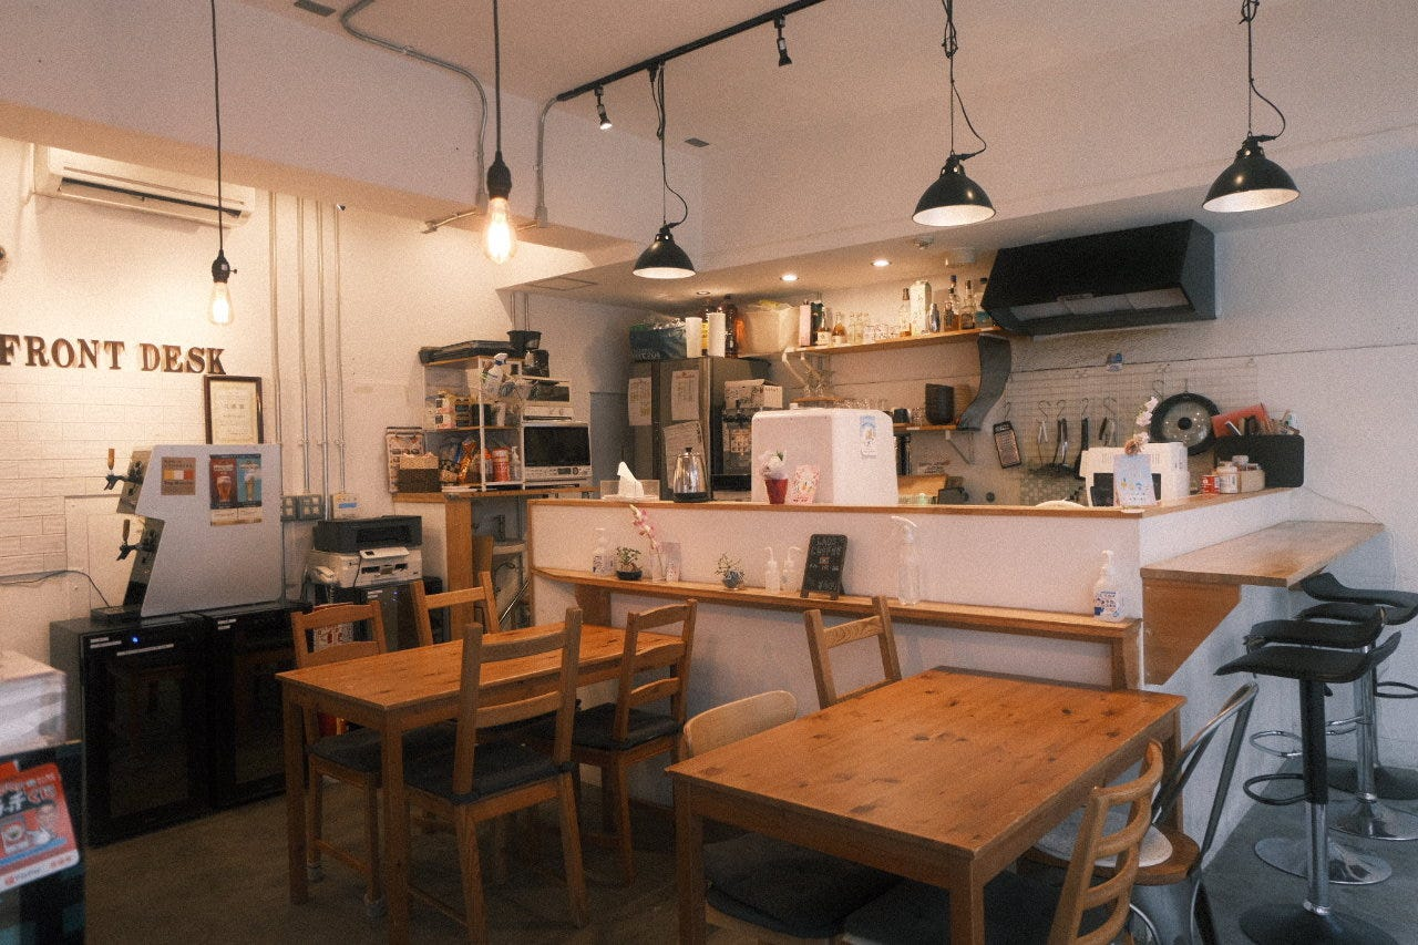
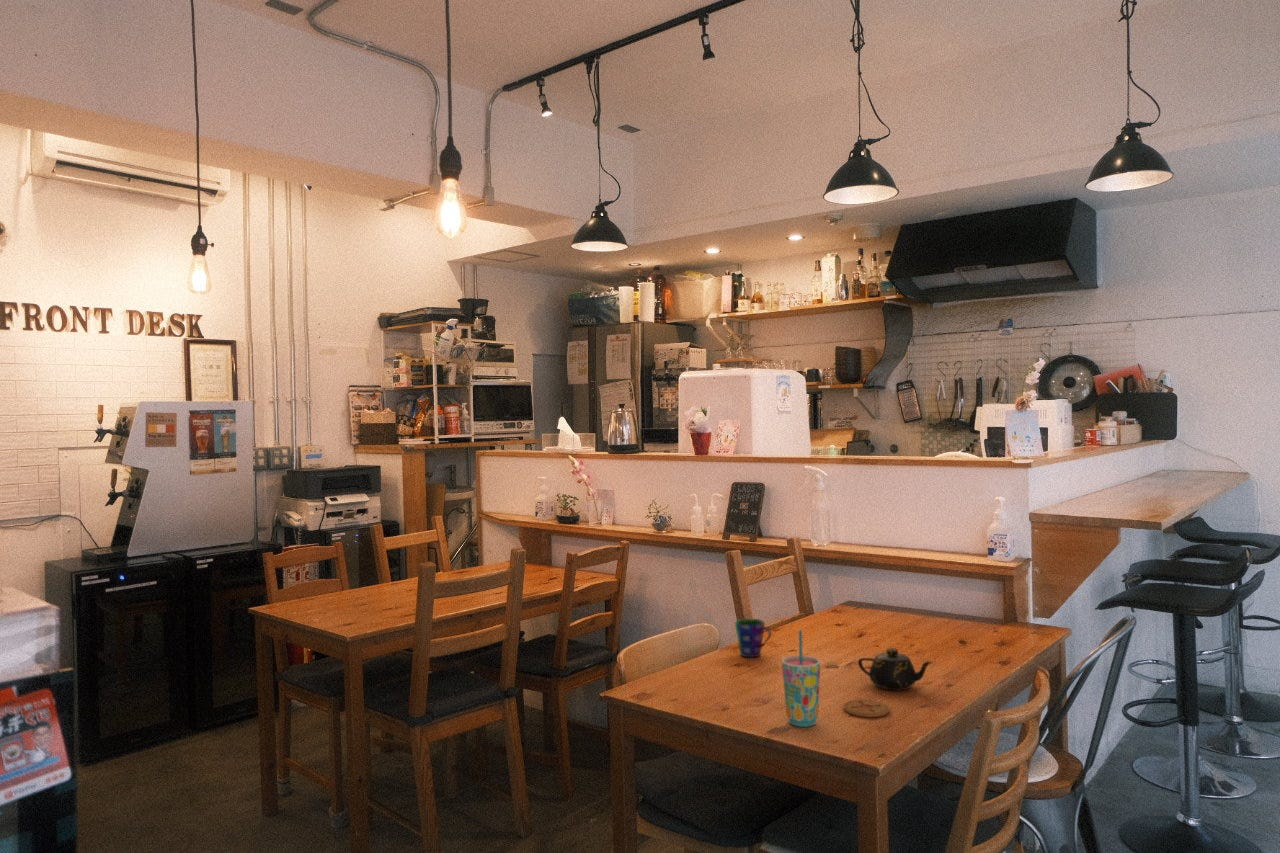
+ cup [734,618,772,658]
+ cup [781,629,821,728]
+ coaster [843,699,890,718]
+ teapot [857,647,934,692]
